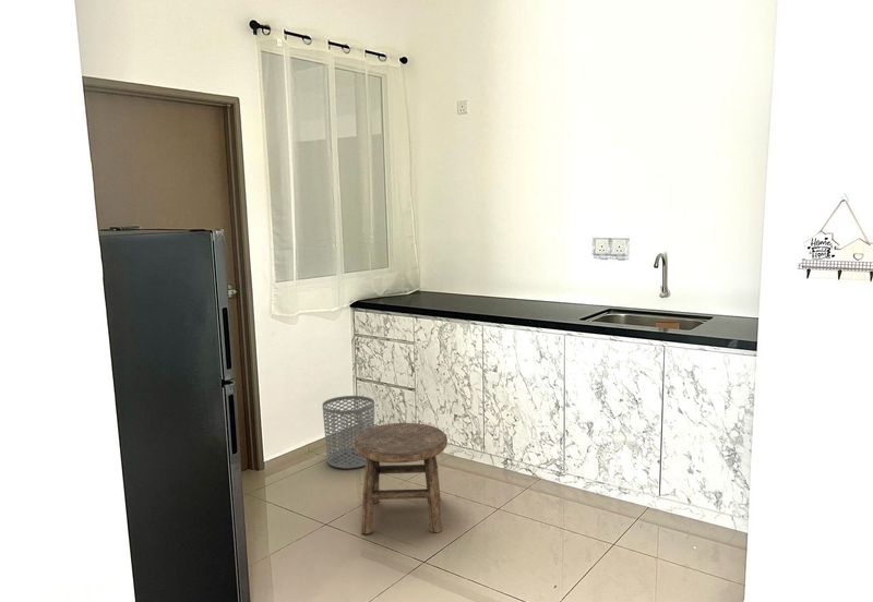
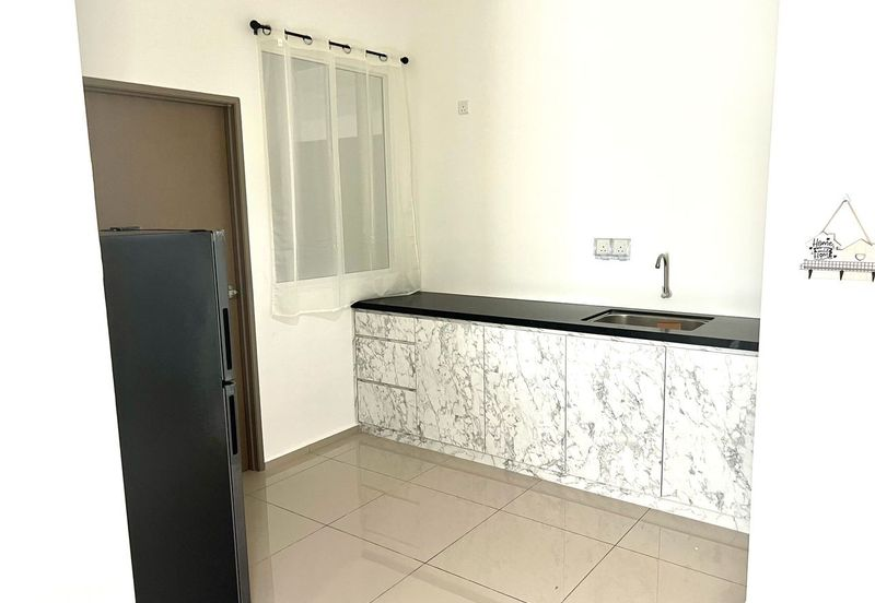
- stool [354,422,449,535]
- waste bin [322,395,375,469]
